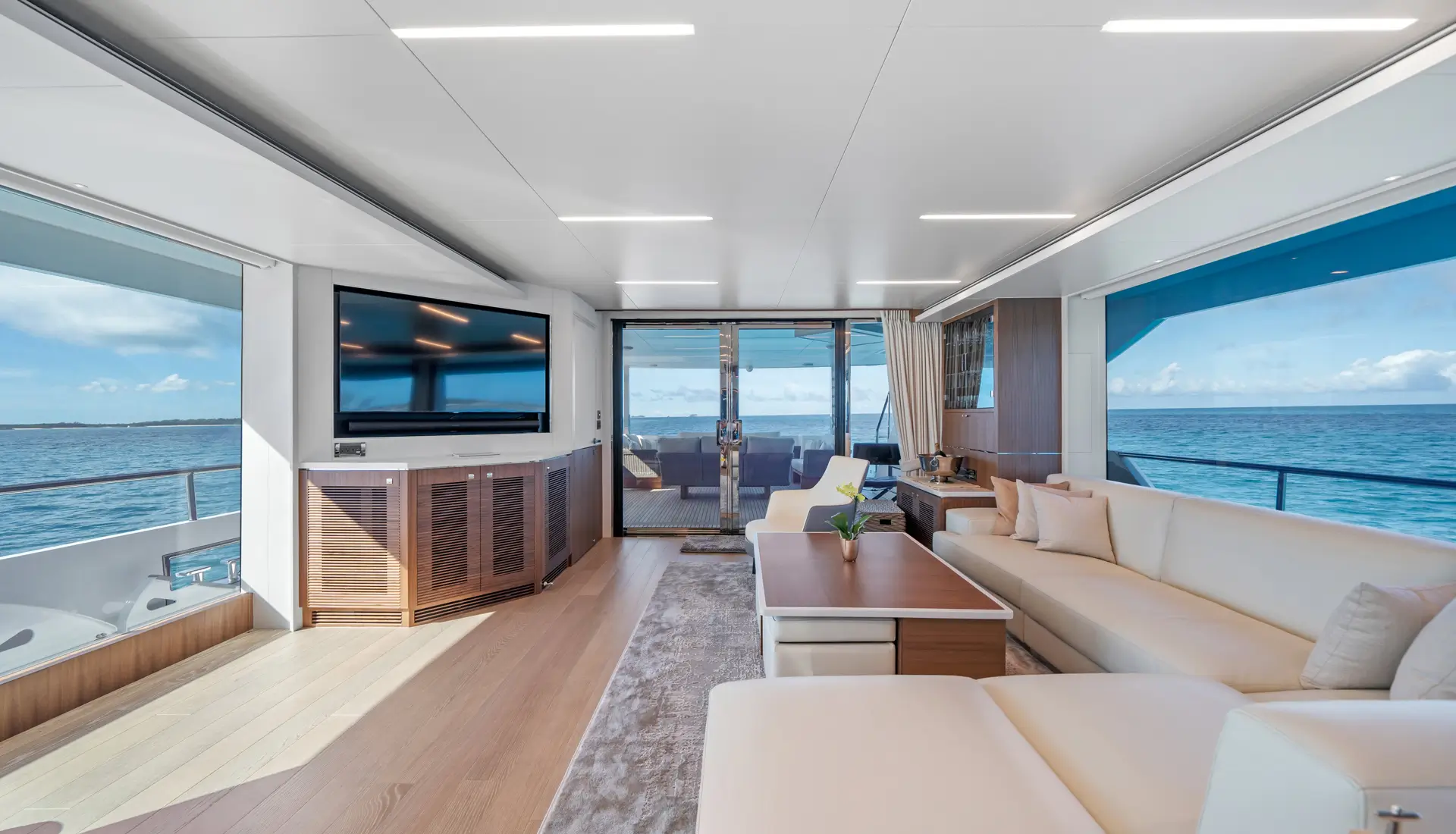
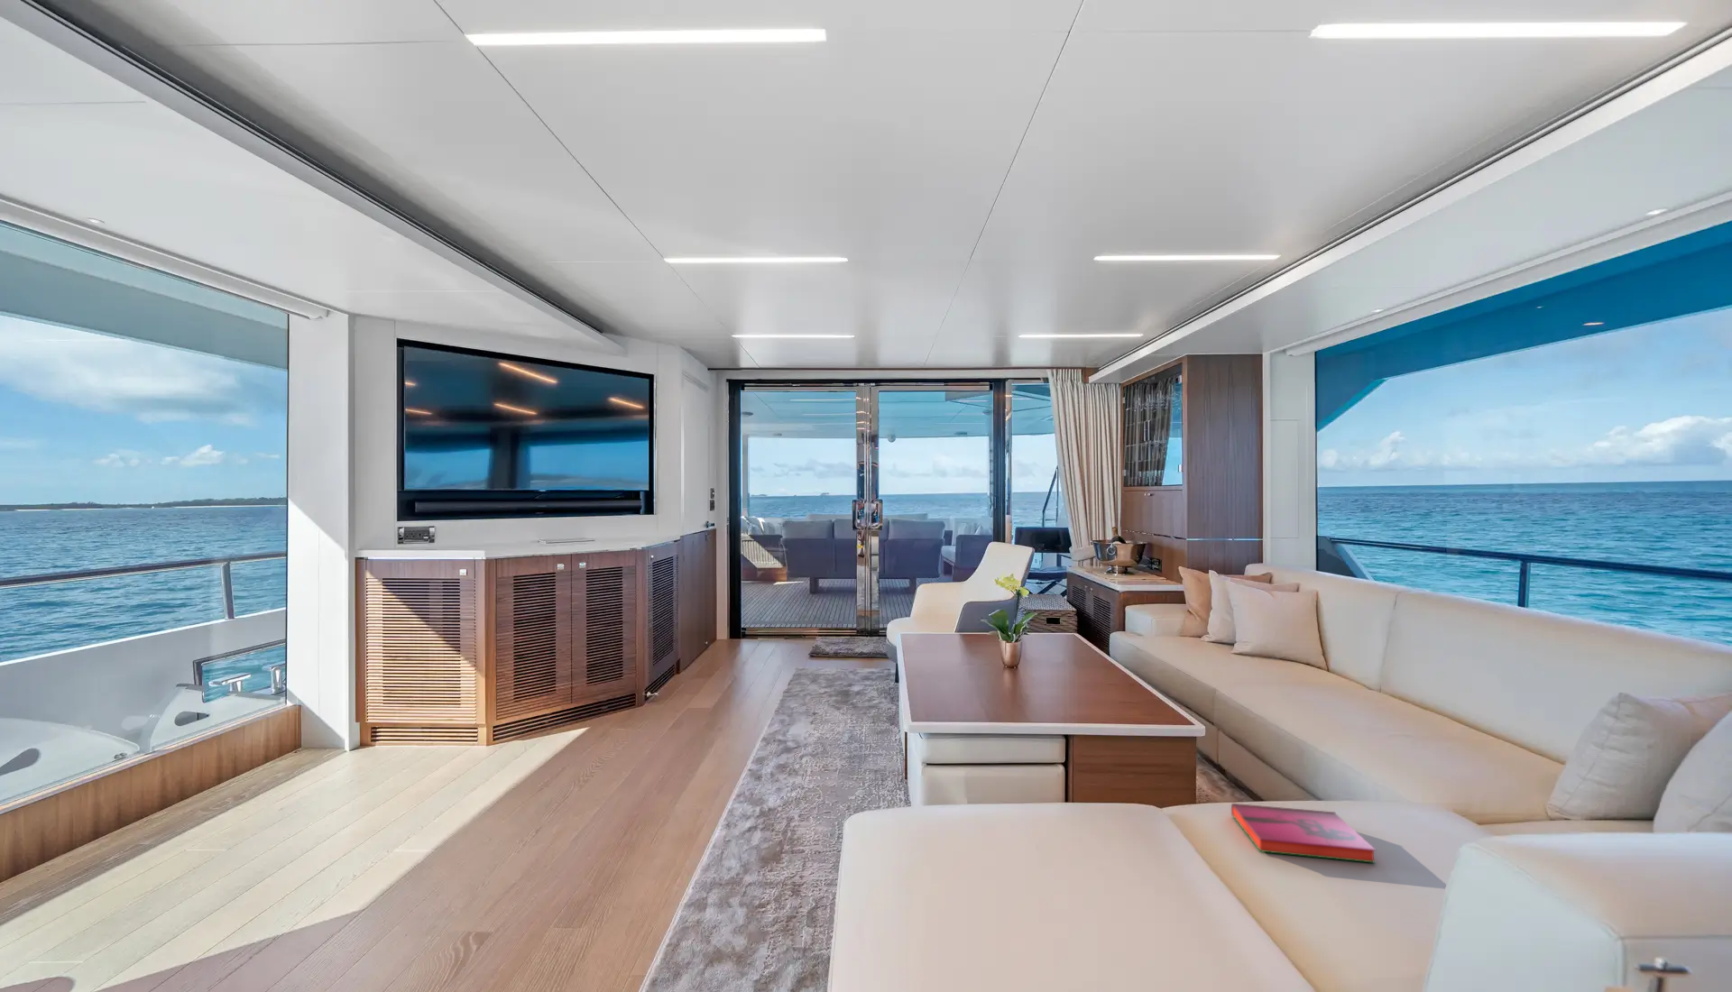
+ hardback book [1230,803,1376,864]
